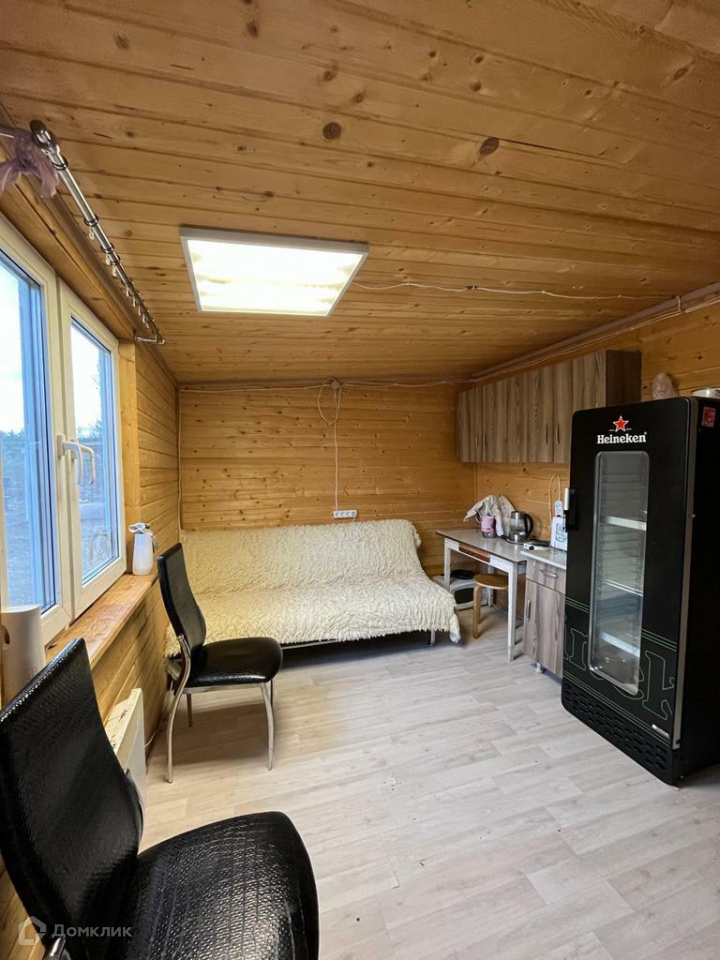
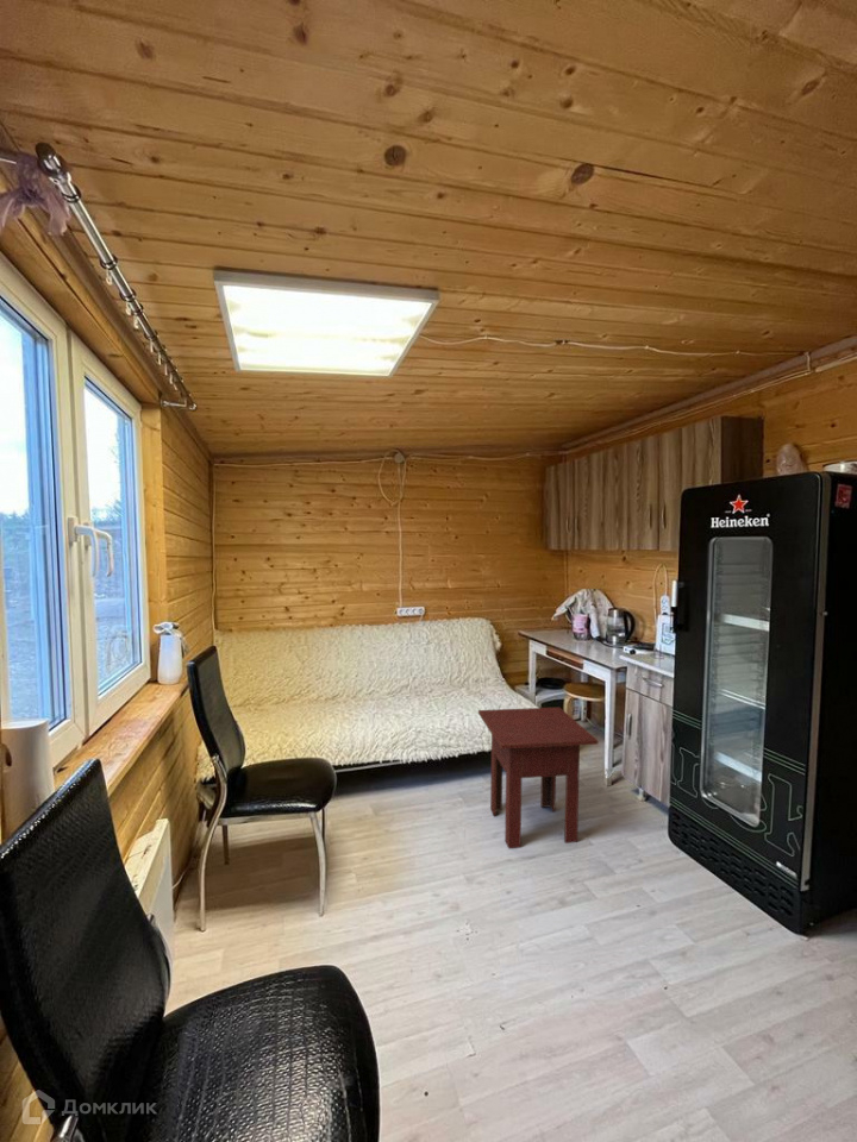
+ side table [477,707,599,849]
